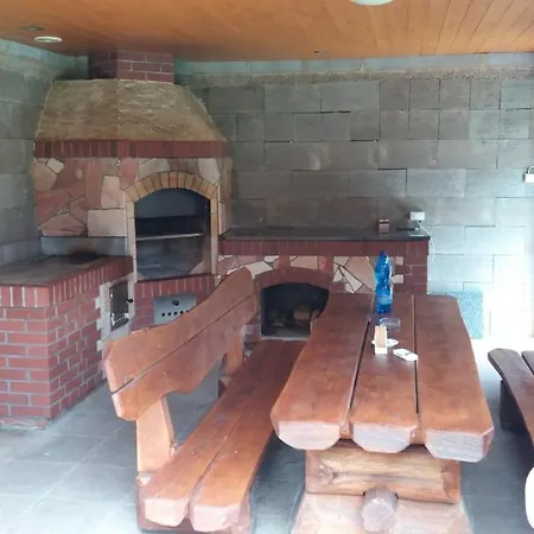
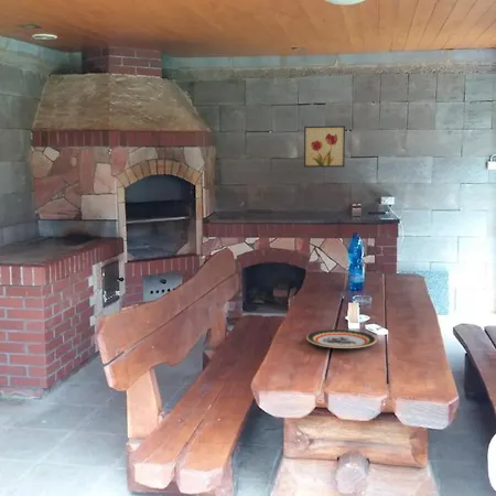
+ plate [305,328,378,349]
+ wall art [303,125,346,169]
